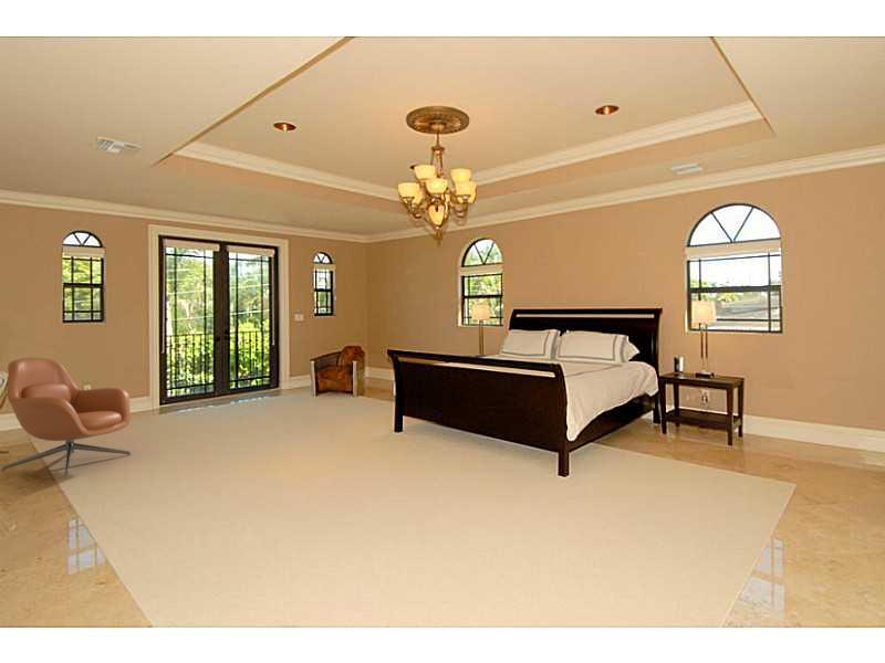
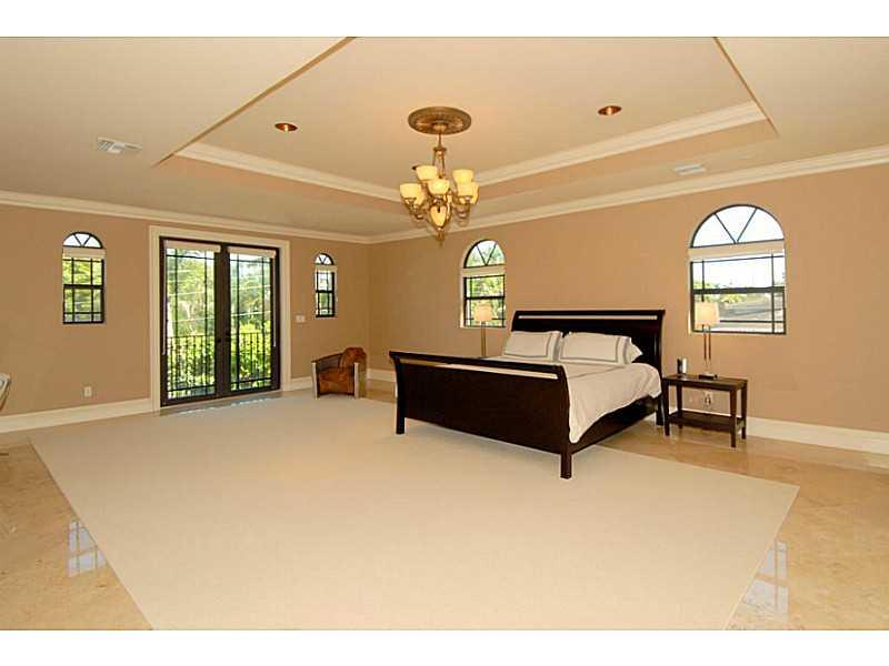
- armchair [0,357,132,476]
